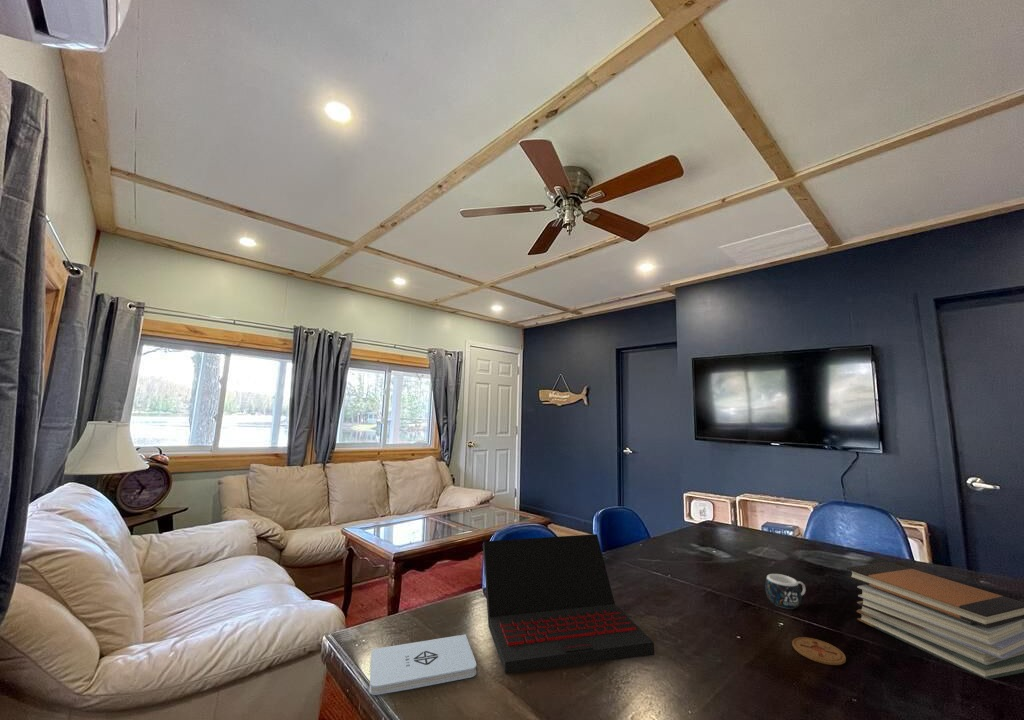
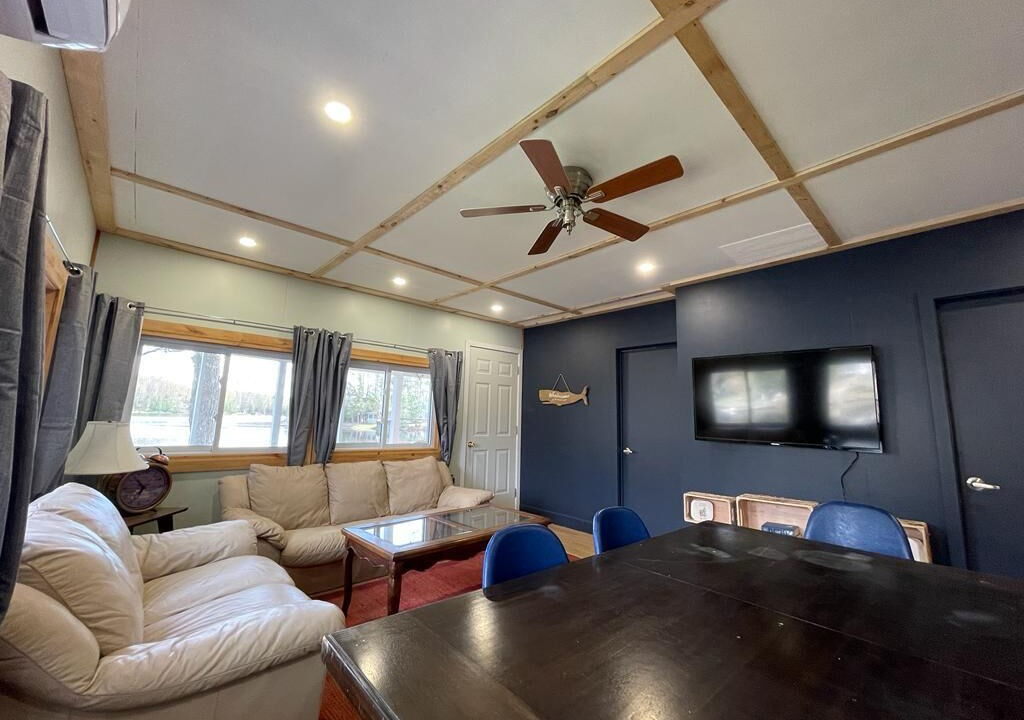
- book stack [846,561,1024,680]
- notepad [368,634,477,696]
- laptop [482,533,655,674]
- mug [764,573,807,610]
- coaster [791,636,847,666]
